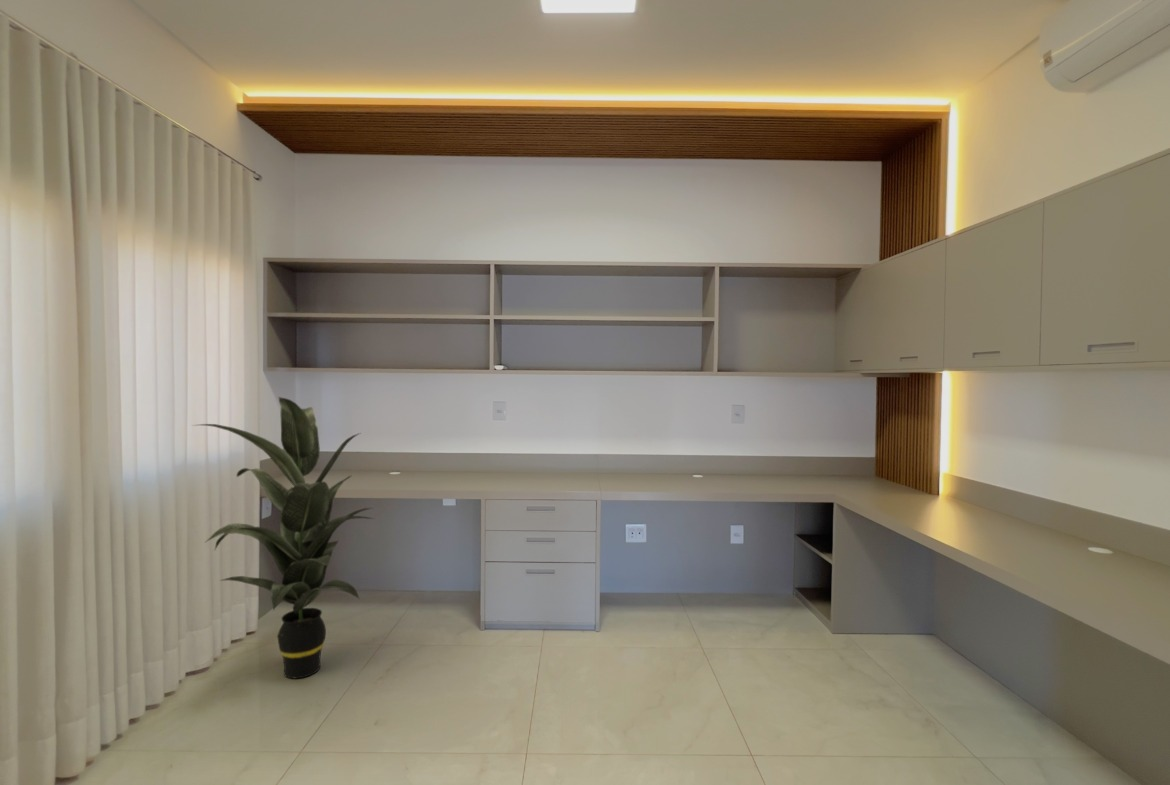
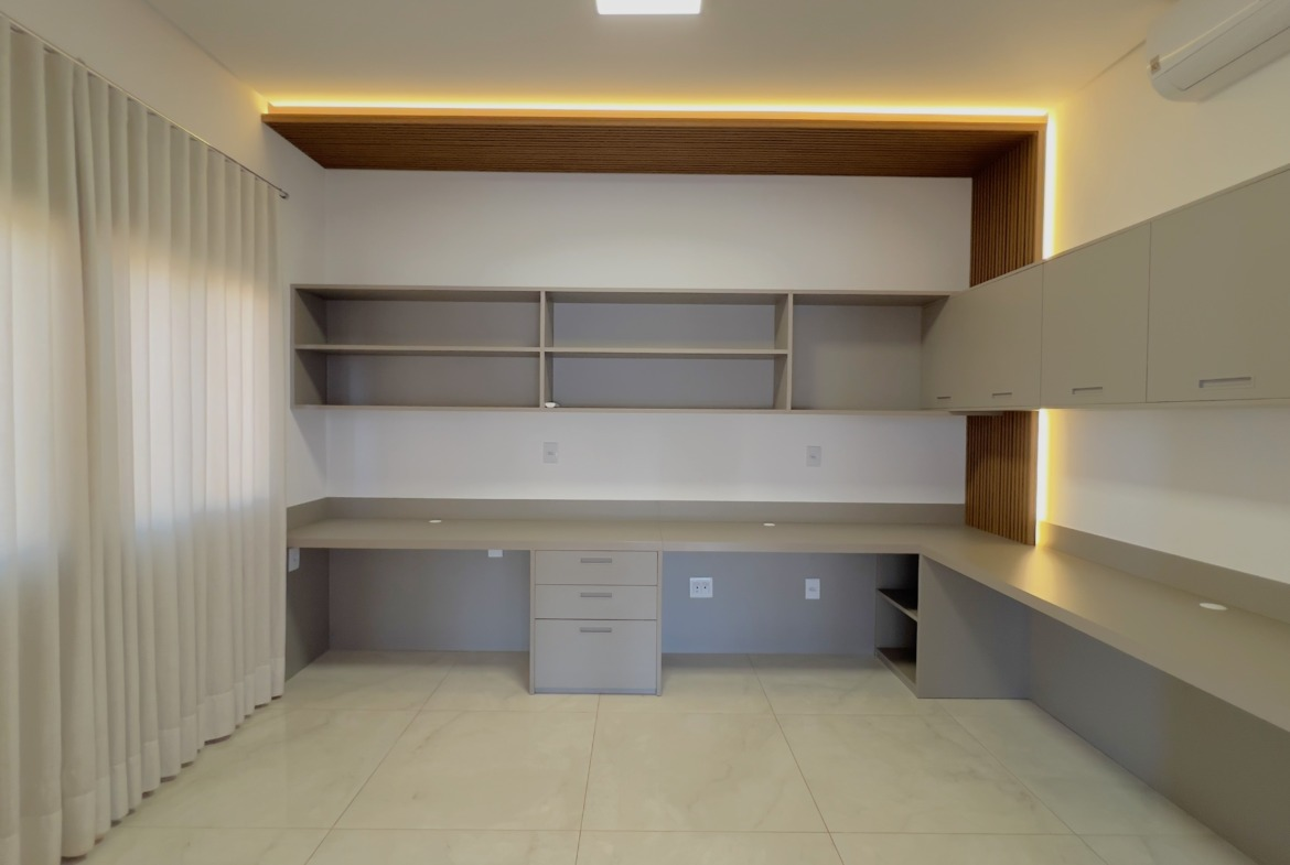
- indoor plant [191,396,375,680]
